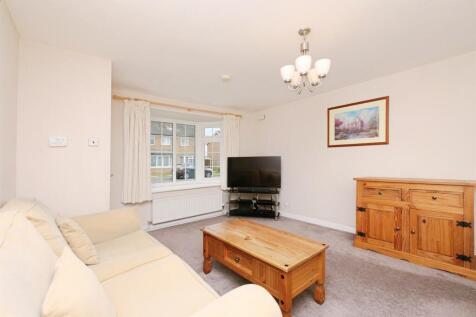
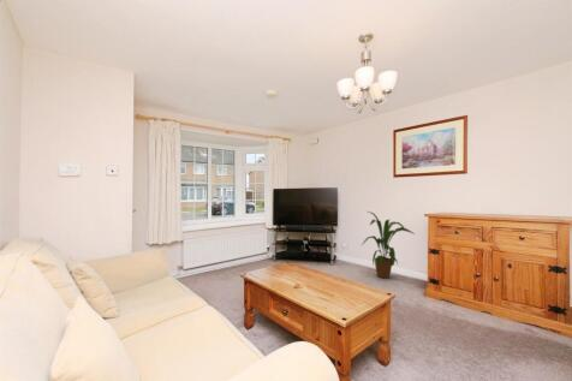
+ house plant [361,210,416,280]
